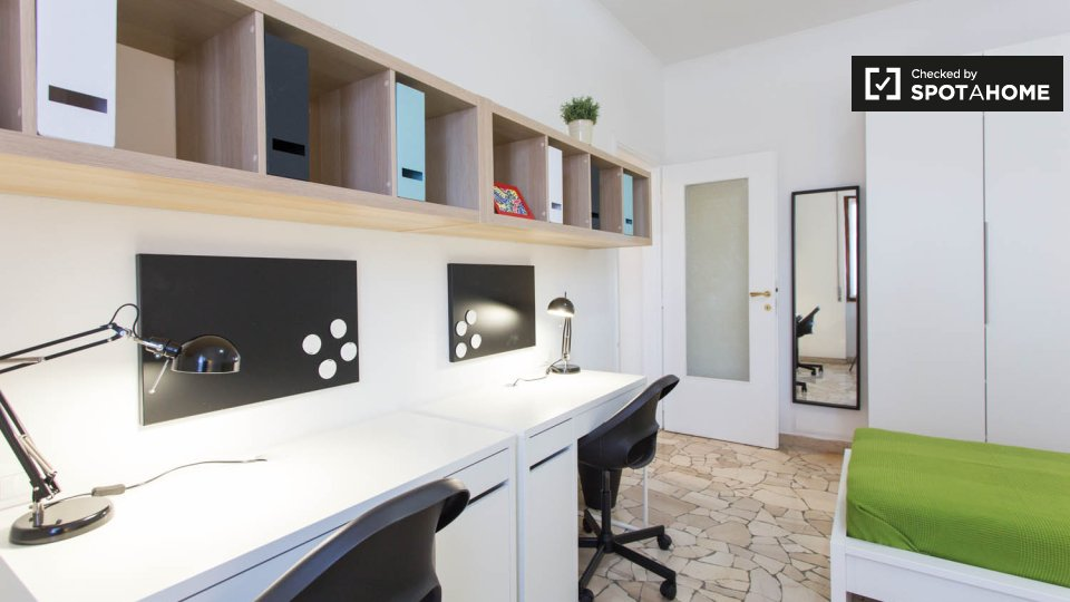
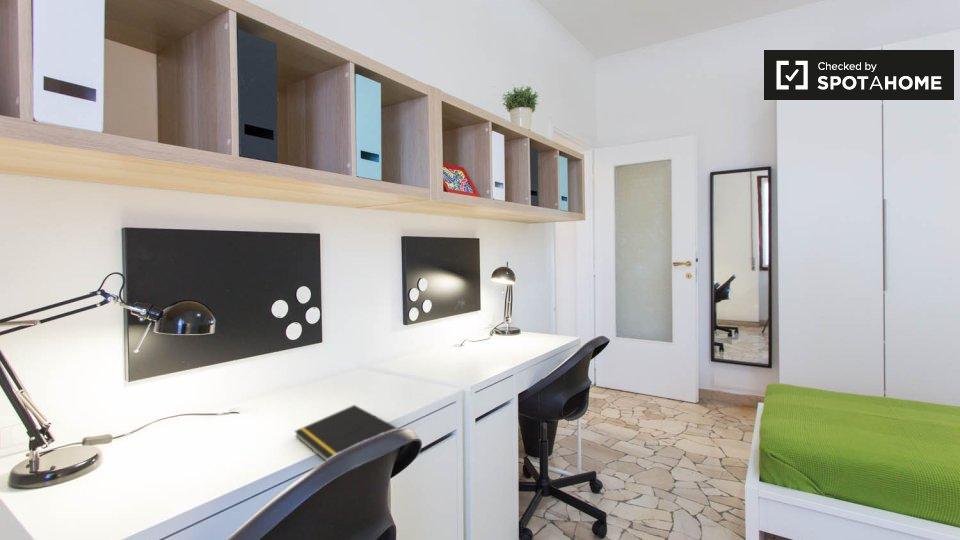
+ notepad [293,404,398,462]
